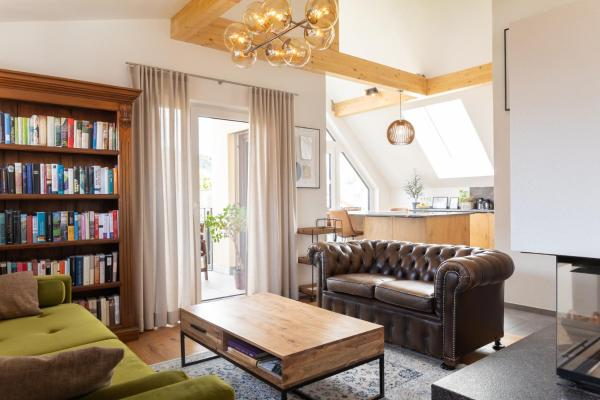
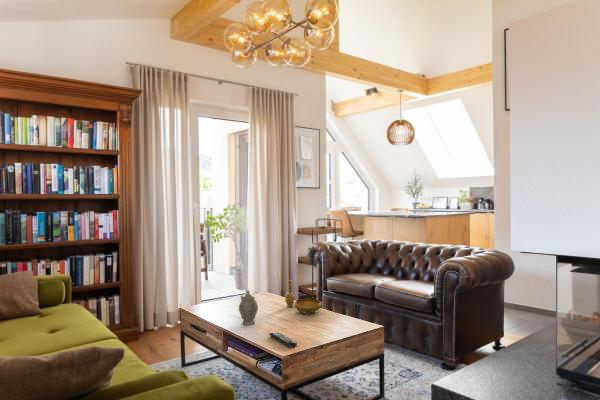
+ decorative bowl [284,279,323,315]
+ remote control [268,331,298,349]
+ chinaware [238,289,259,326]
